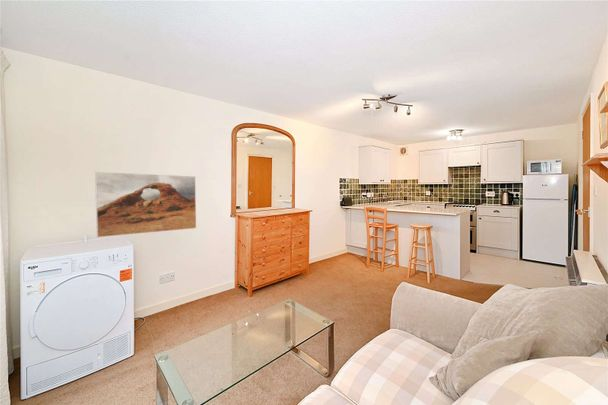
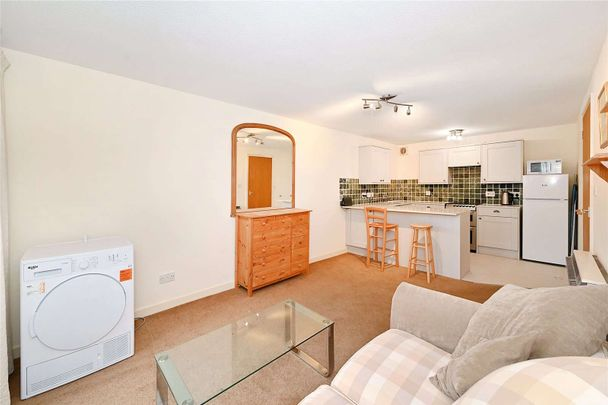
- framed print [94,171,197,238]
